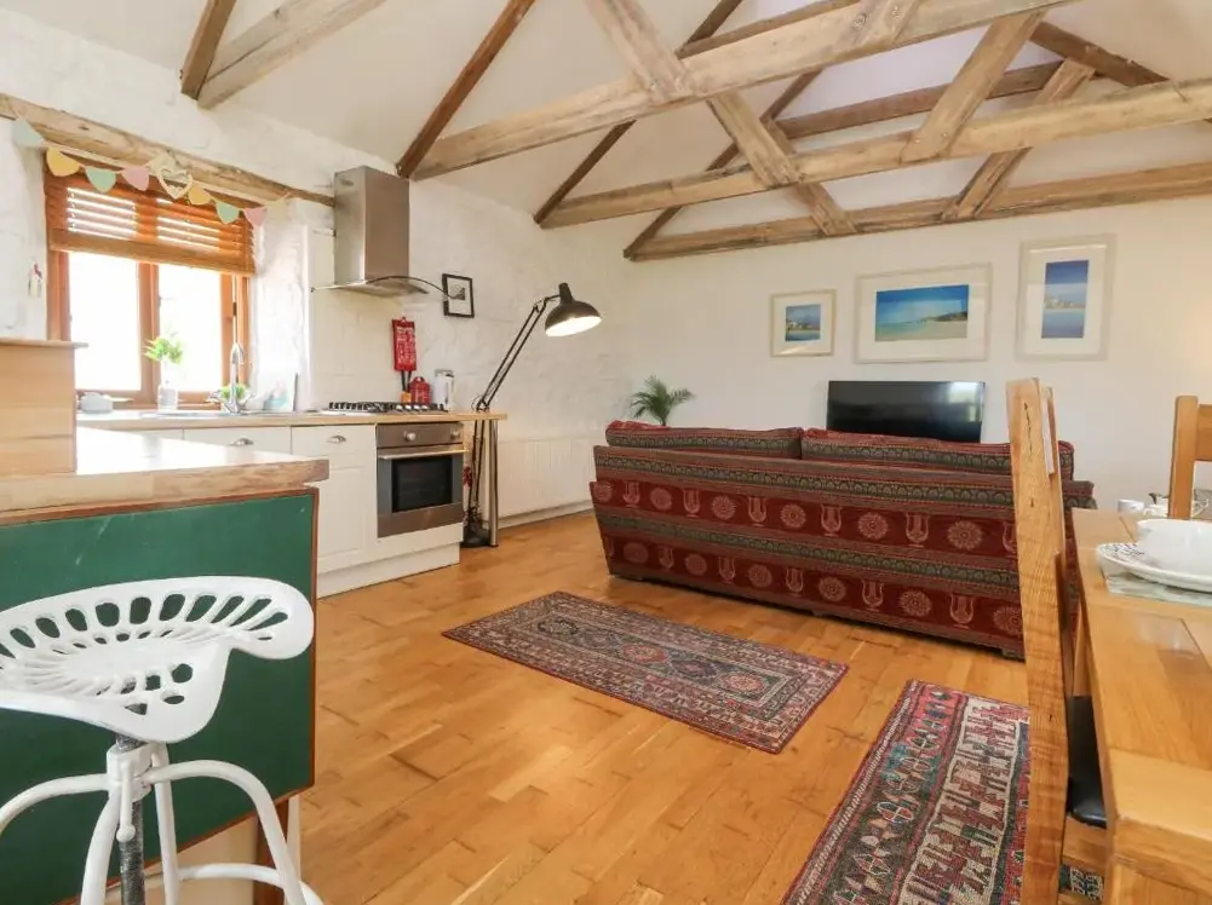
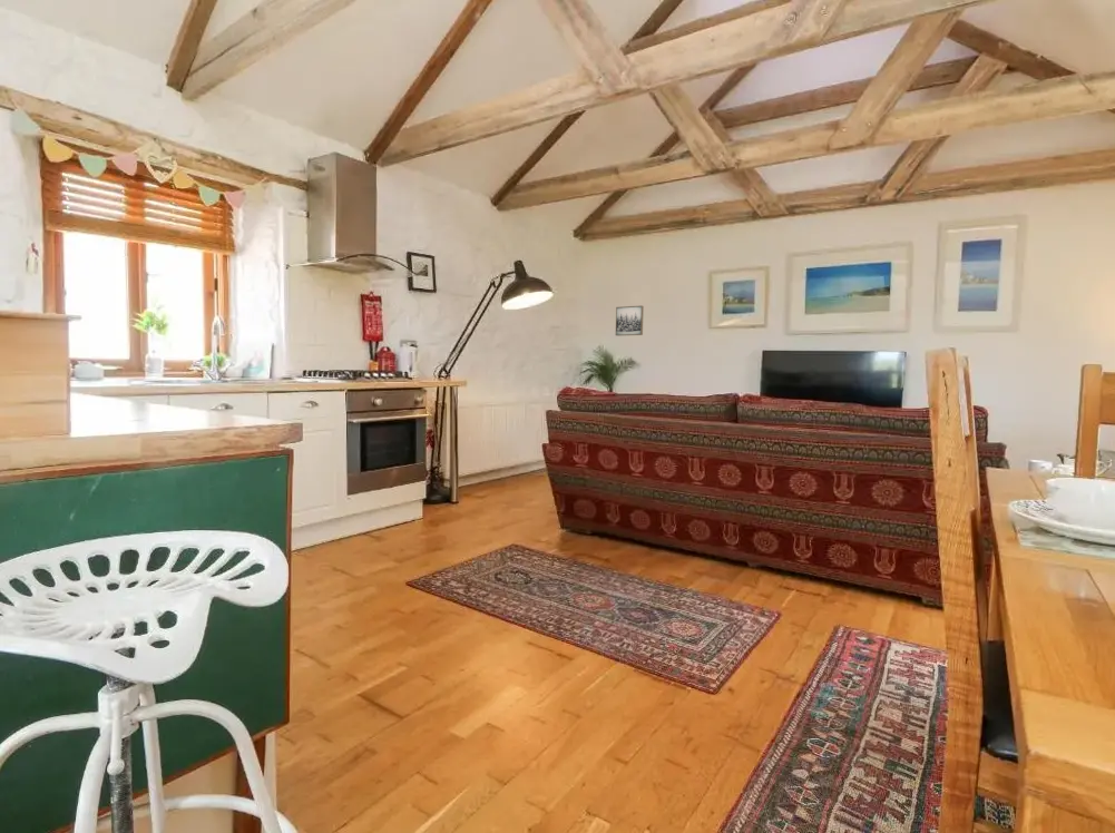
+ wall art [615,305,645,336]
